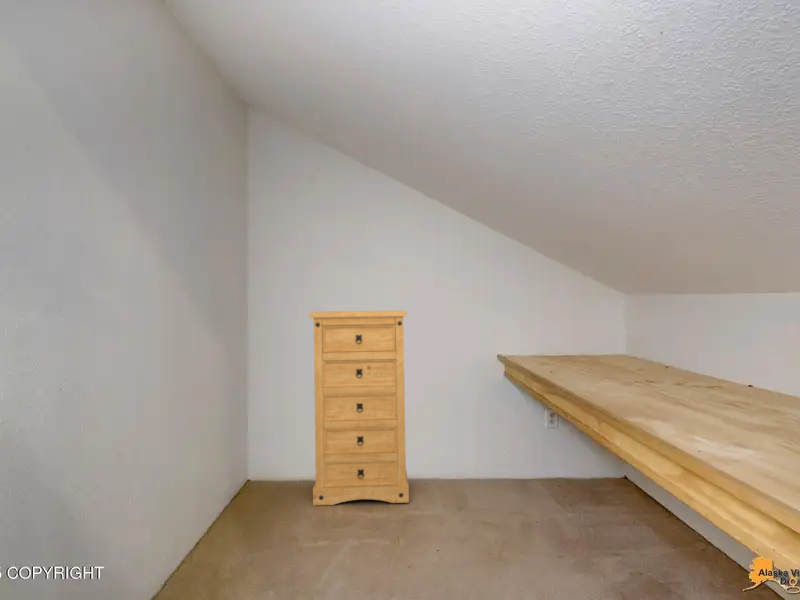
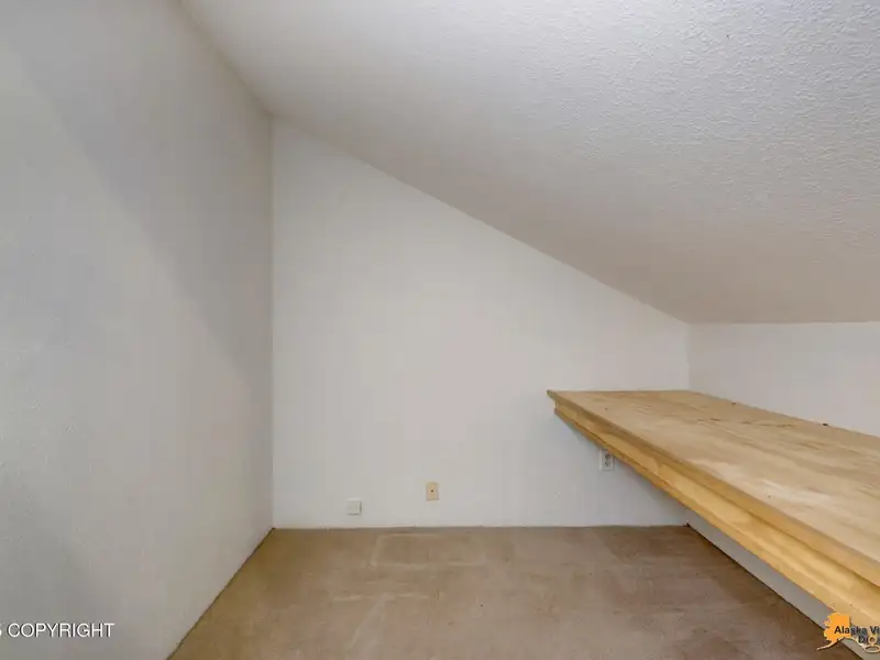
- dresser [308,309,410,506]
